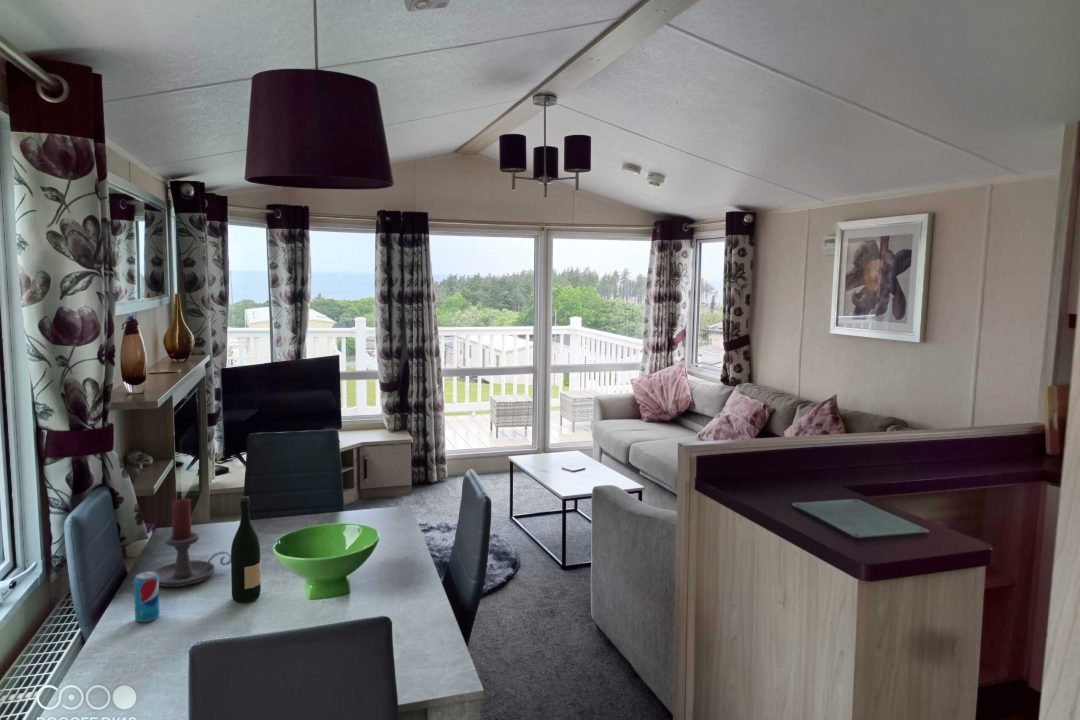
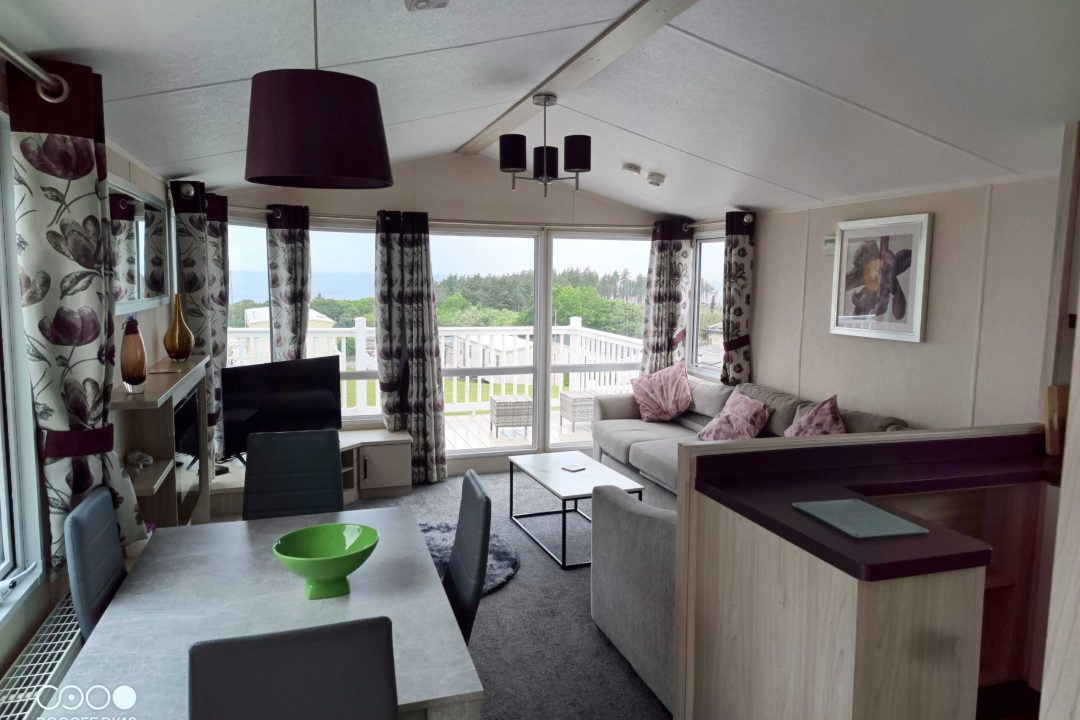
- candle holder [152,497,231,588]
- beverage can [133,571,161,623]
- wine bottle [230,495,262,603]
